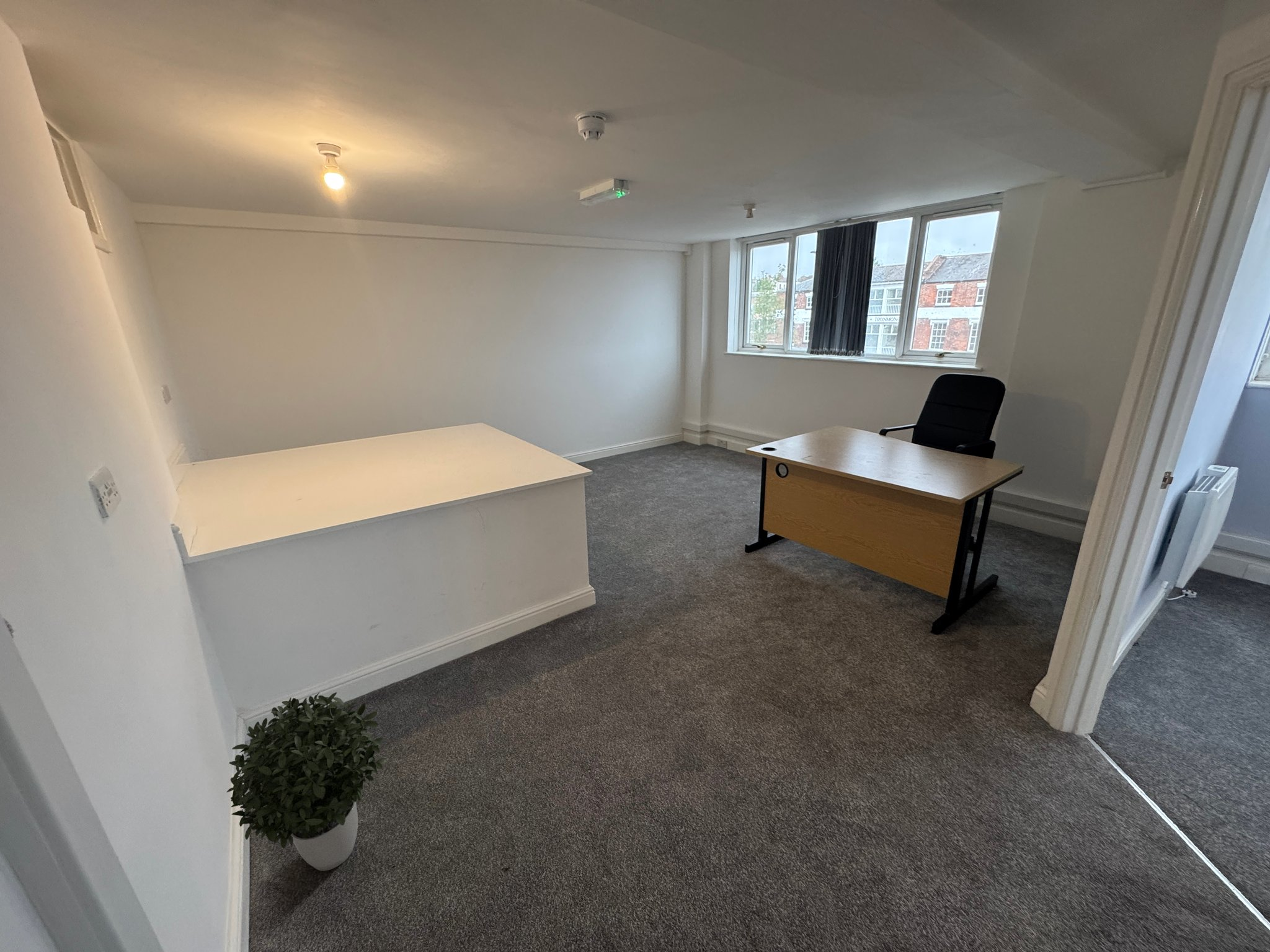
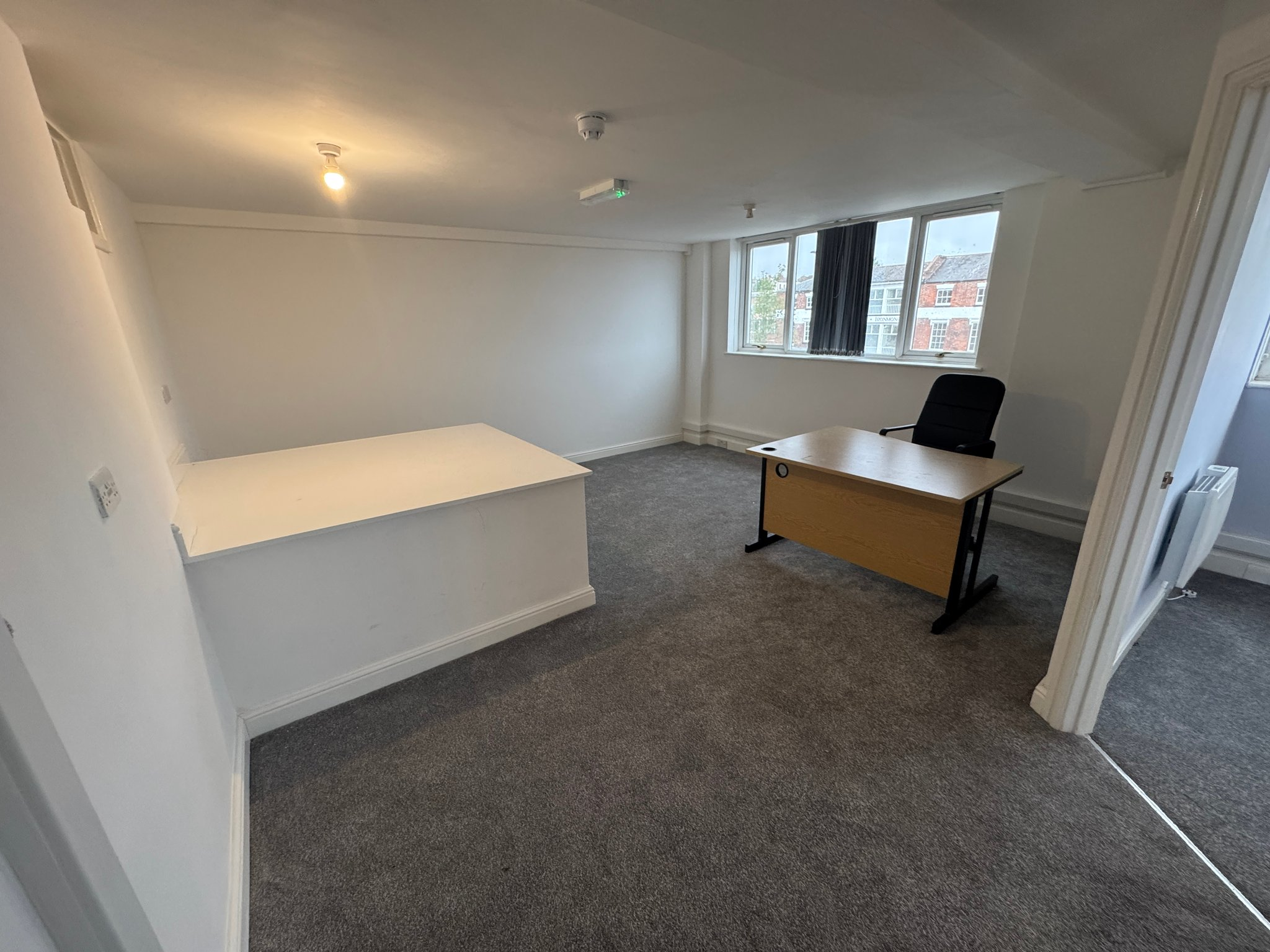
- potted plant [226,692,387,871]
